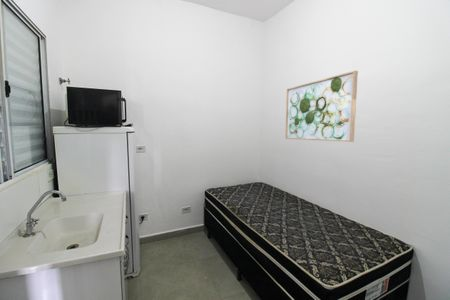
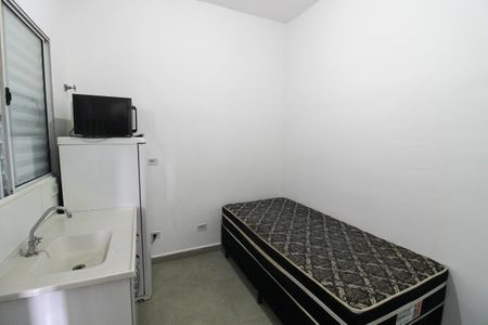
- wall art [285,70,359,143]
